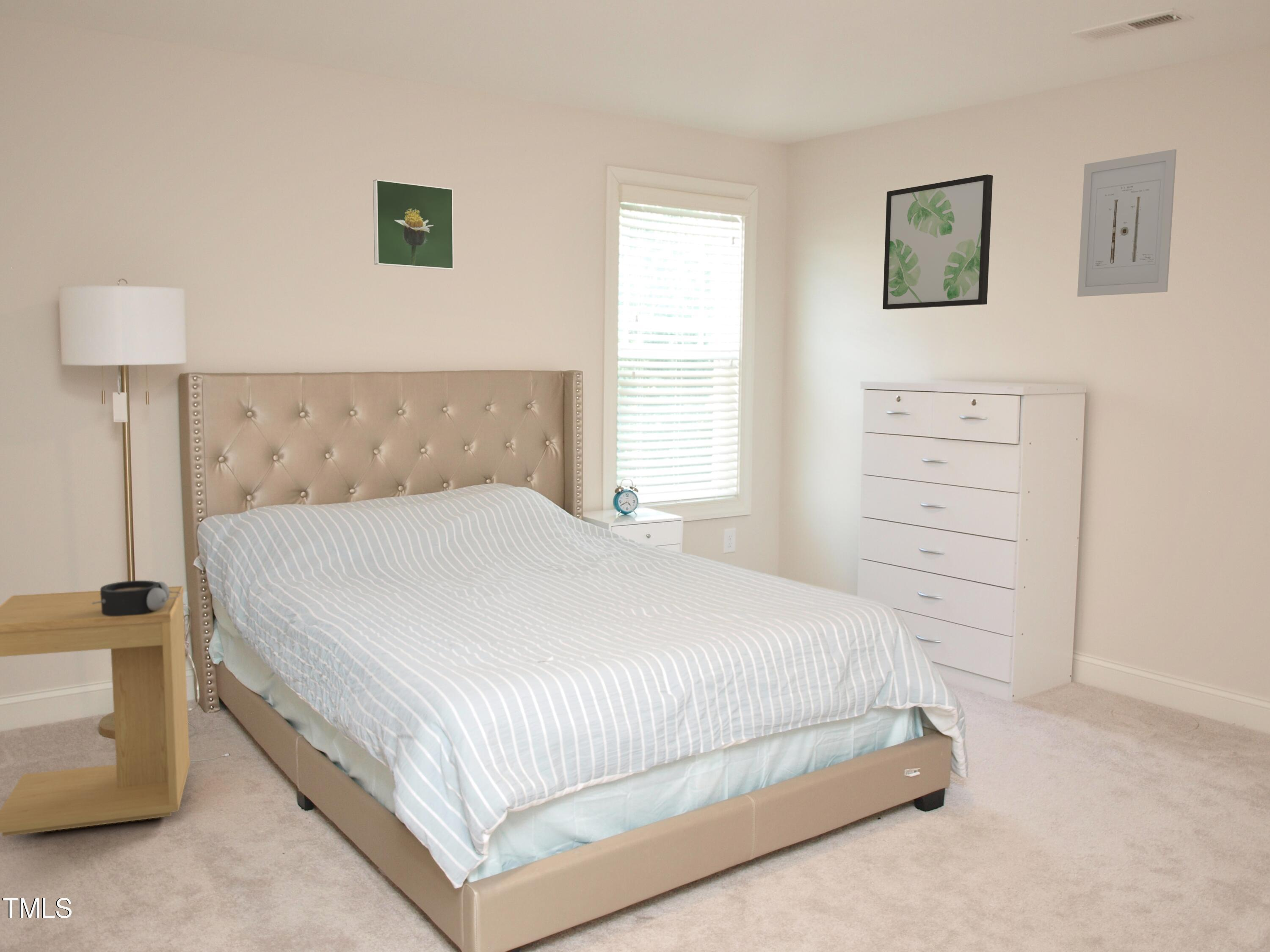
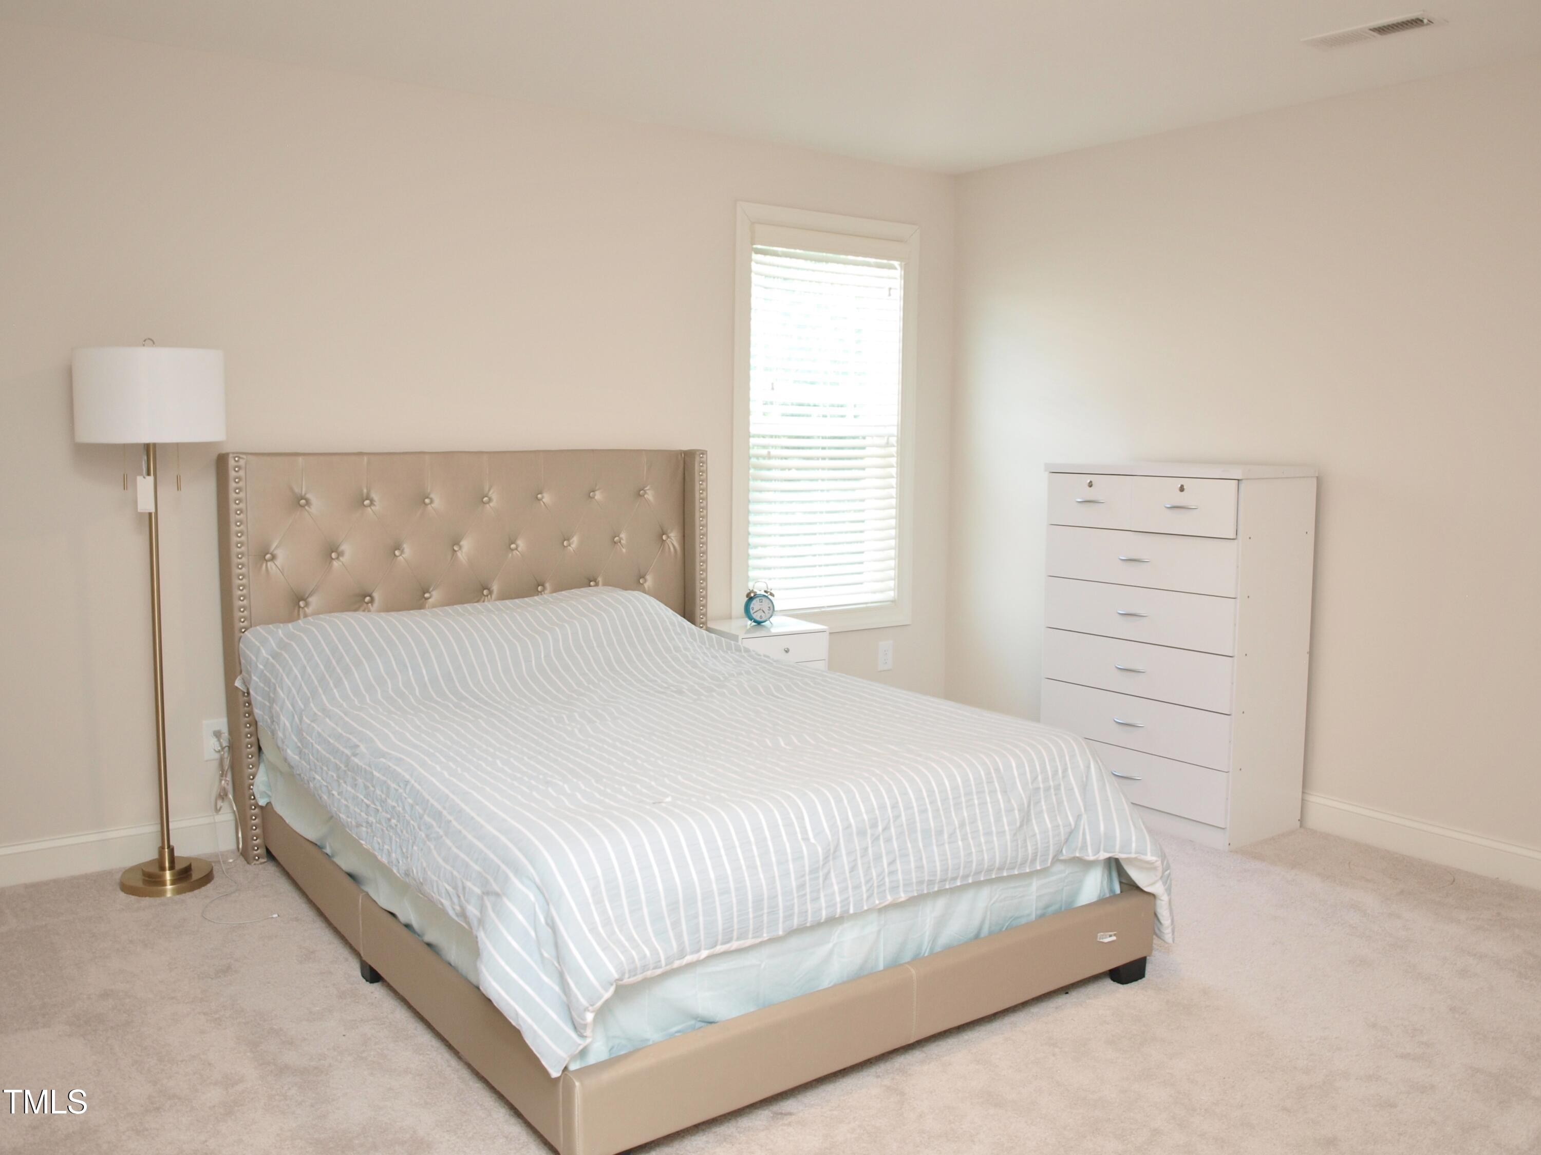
- wall art [882,174,993,310]
- side table [0,586,191,837]
- wall art [1077,149,1177,297]
- alarm clock [92,580,181,616]
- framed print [373,179,454,270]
